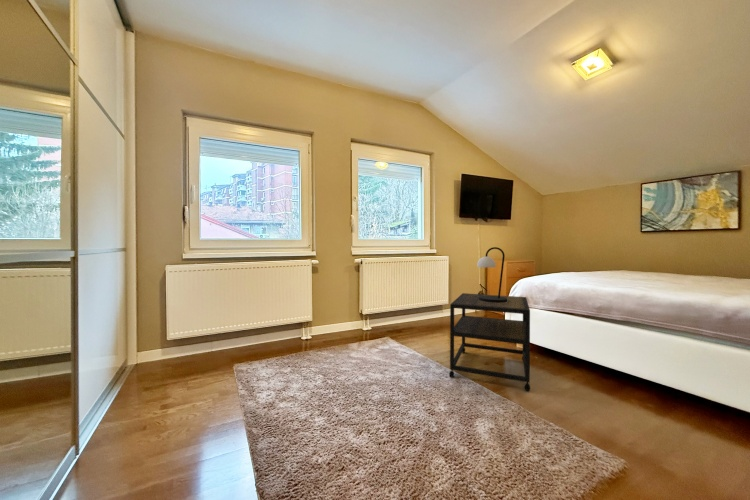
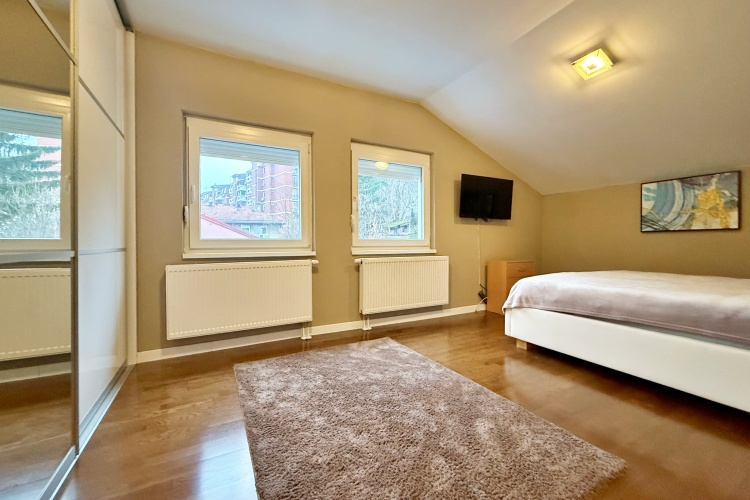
- side table [448,292,531,392]
- table lamp [476,246,507,303]
